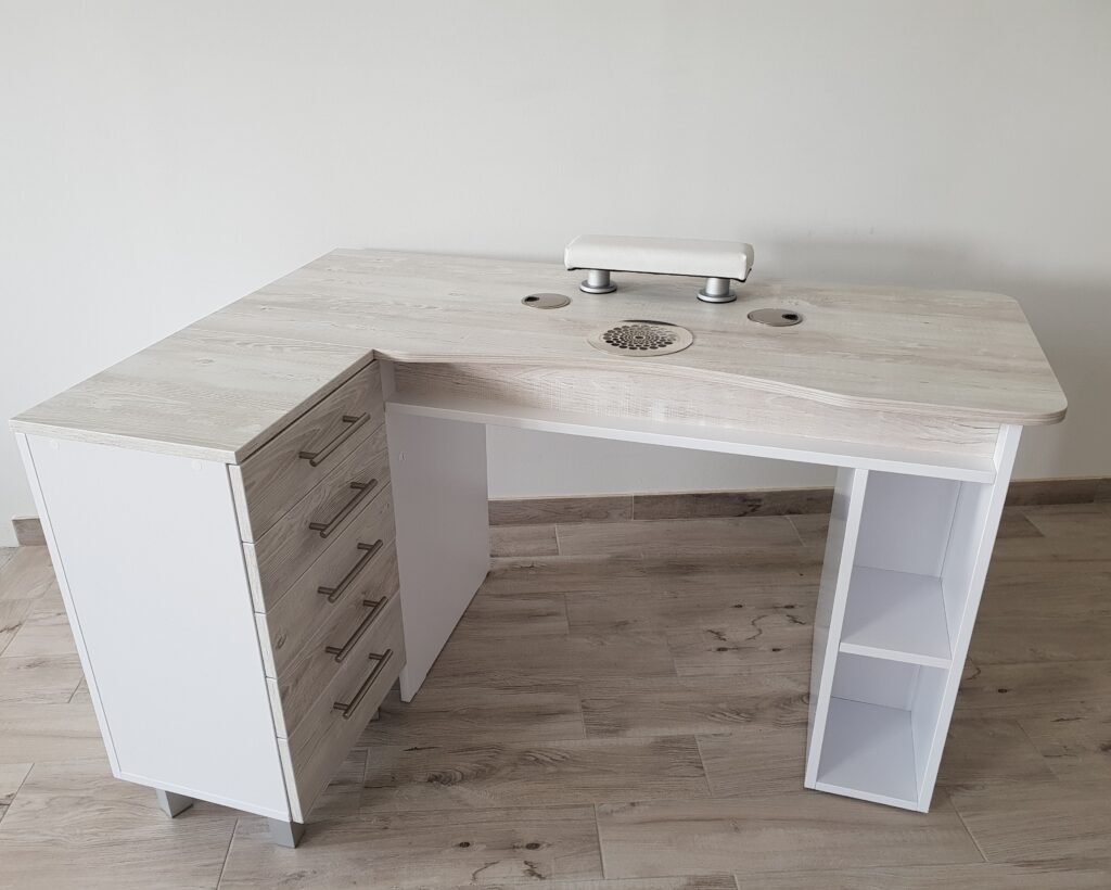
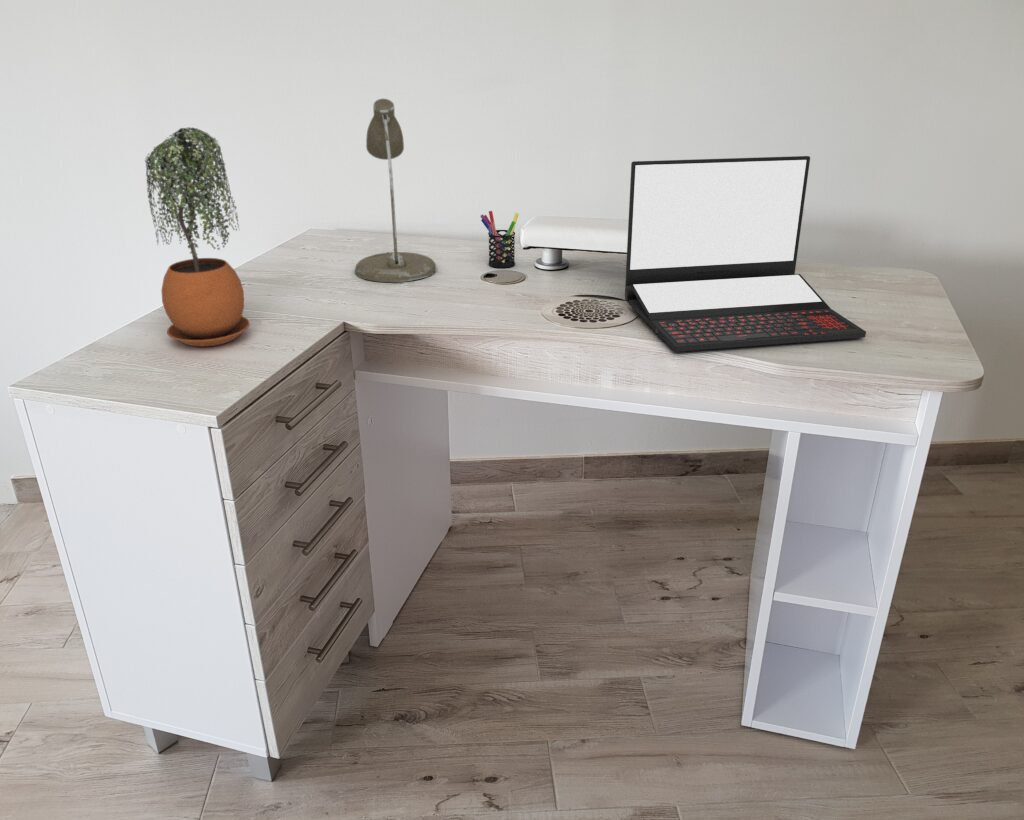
+ pen holder [480,210,519,269]
+ potted plant [144,126,251,348]
+ laptop [624,155,867,353]
+ desk lamp [354,98,437,283]
